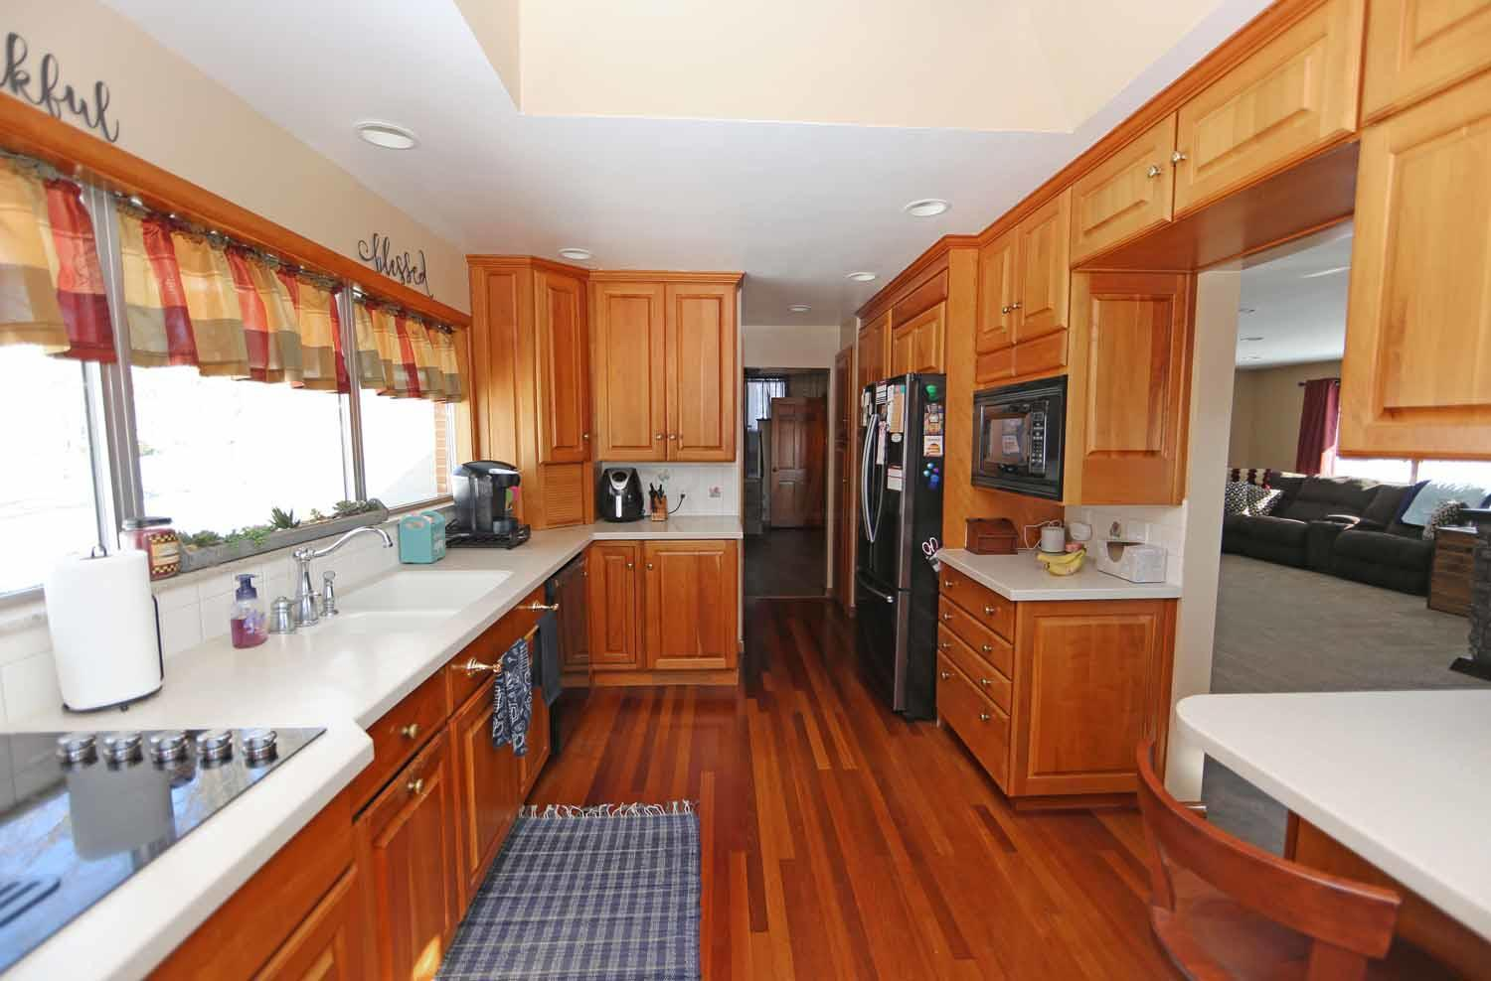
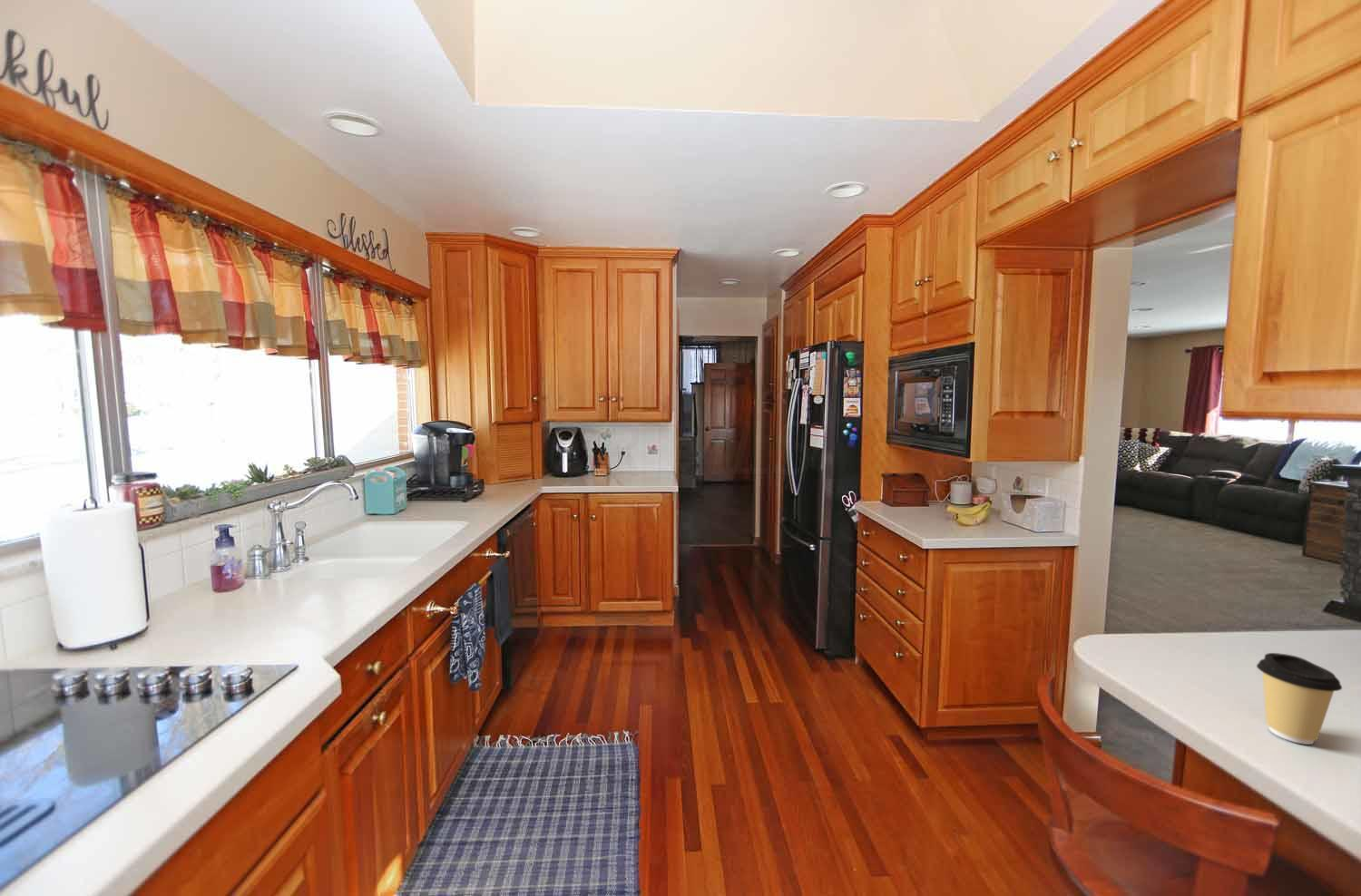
+ coffee cup [1256,652,1343,745]
